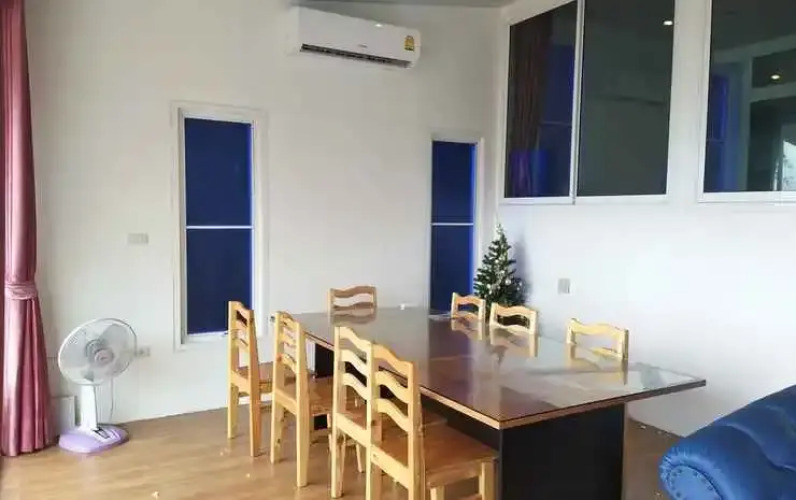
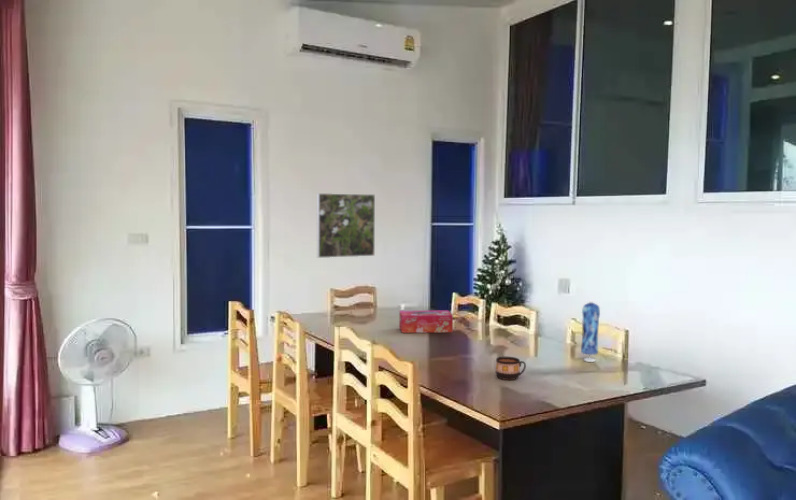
+ tissue box [398,310,454,334]
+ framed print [316,192,376,259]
+ cup [495,356,527,381]
+ dress [580,300,601,363]
